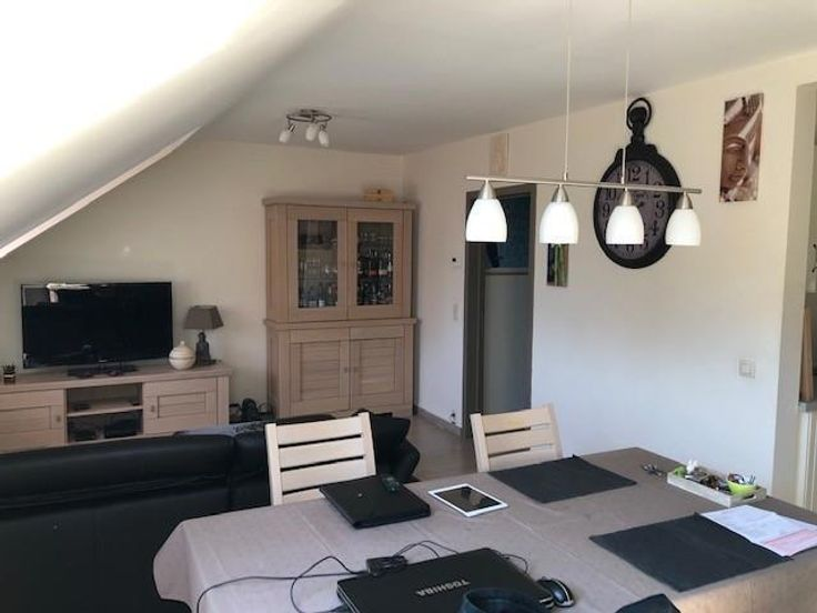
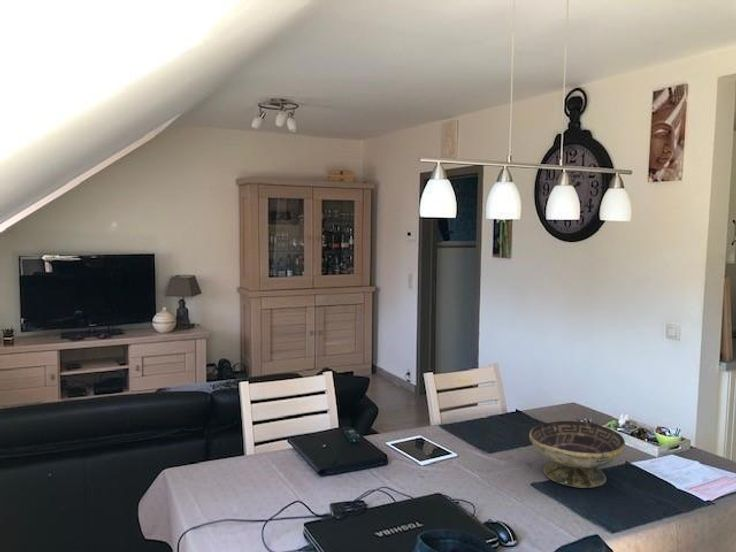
+ decorative bowl [528,420,626,489]
